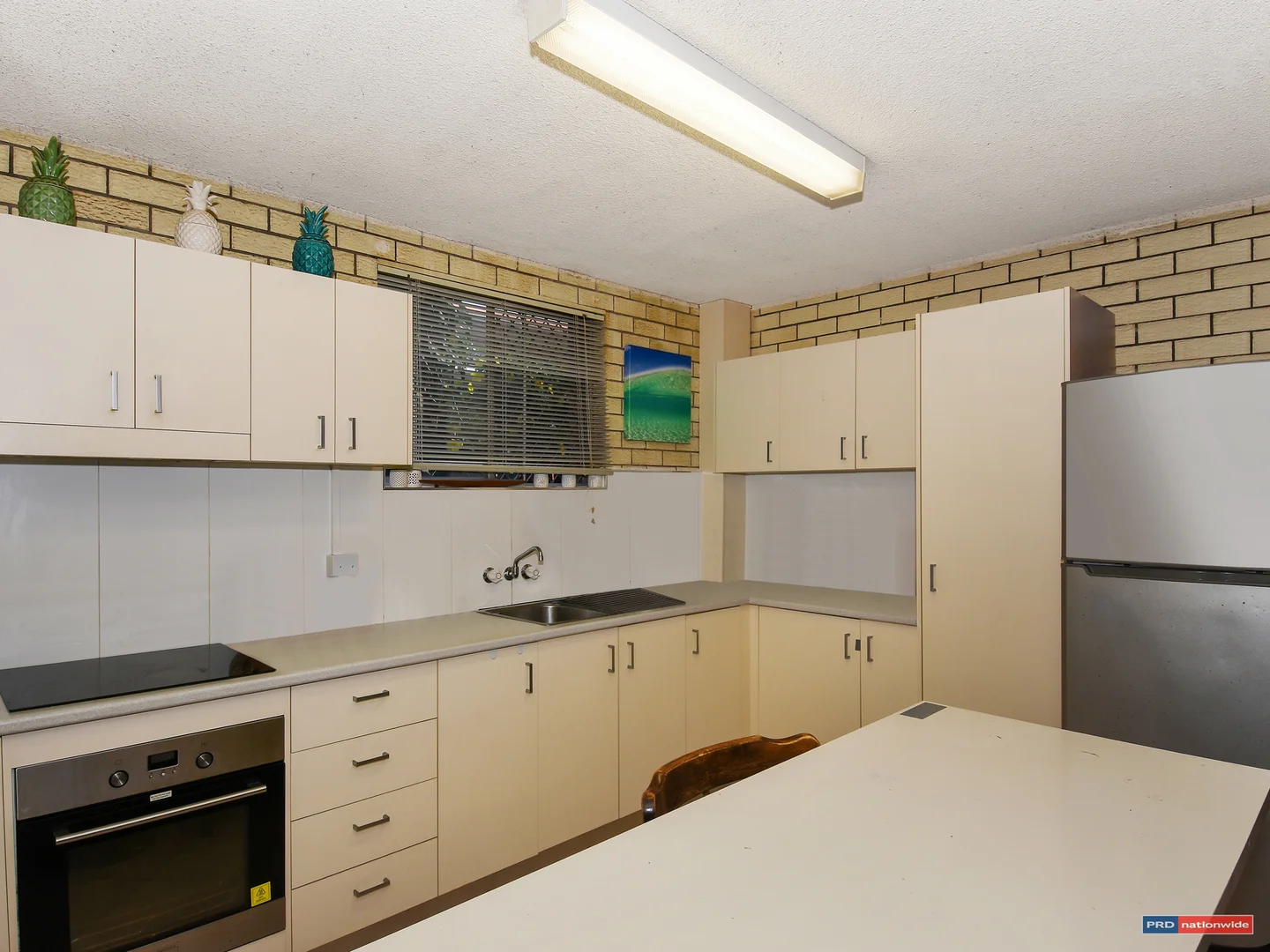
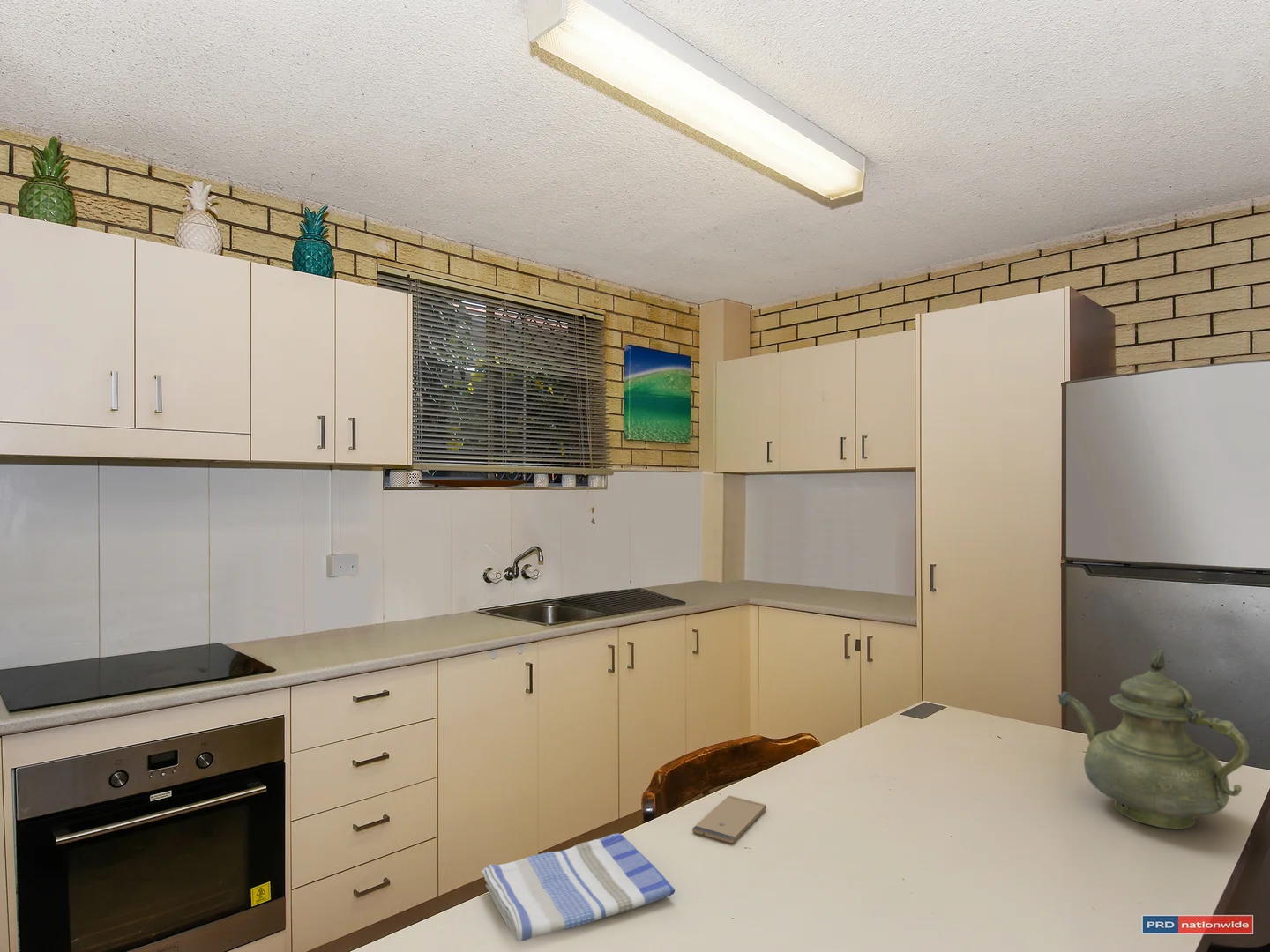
+ teapot [1057,649,1250,830]
+ smartphone [691,795,767,844]
+ dish towel [480,832,676,942]
